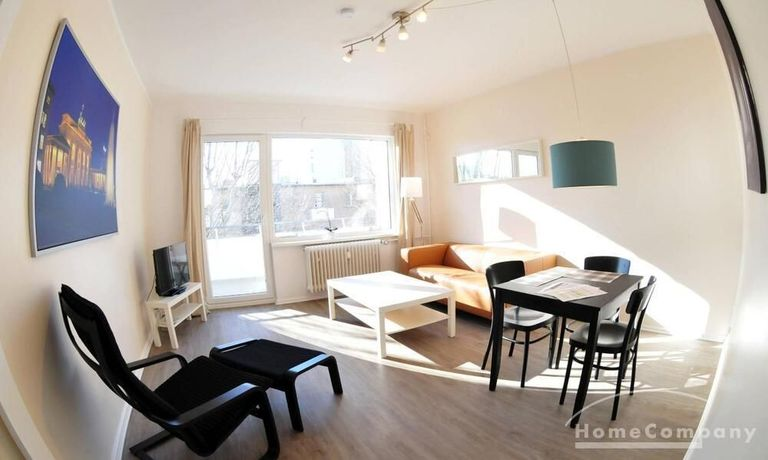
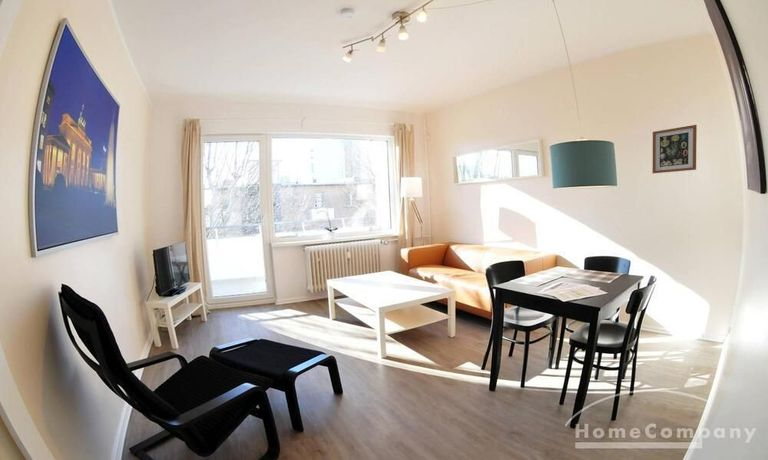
+ wall art [651,124,698,174]
